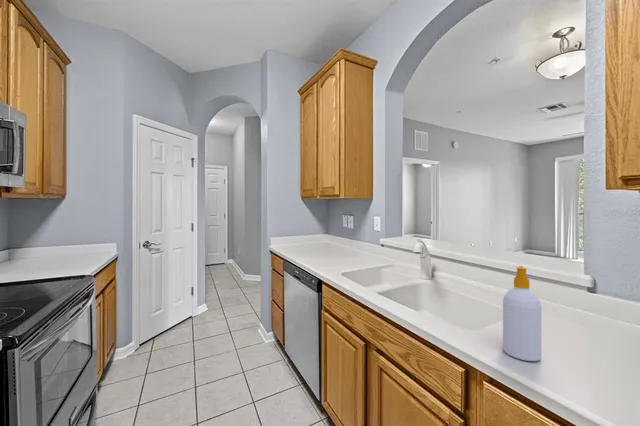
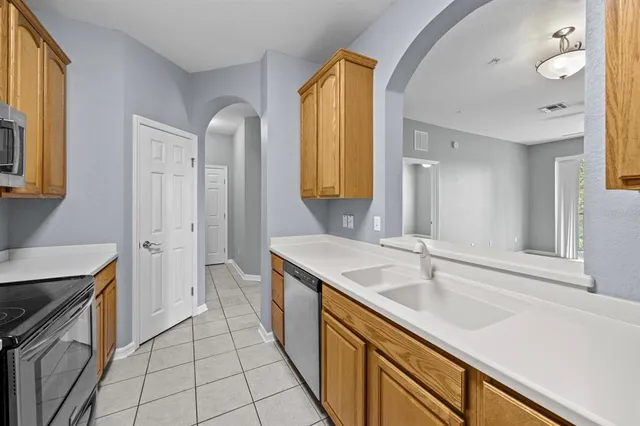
- soap bottle [502,265,542,362]
